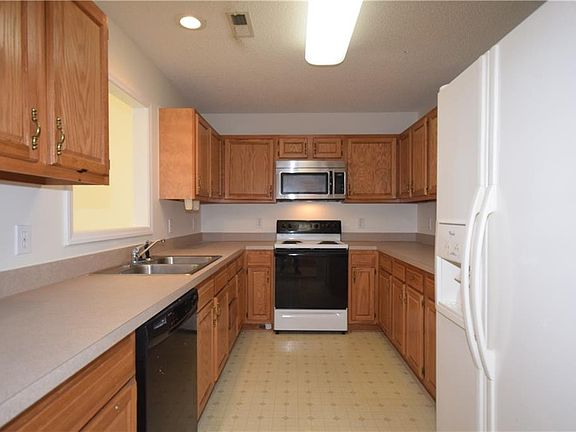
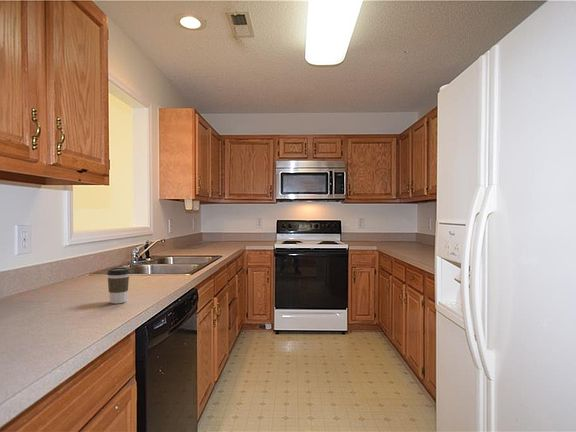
+ coffee cup [106,267,131,304]
